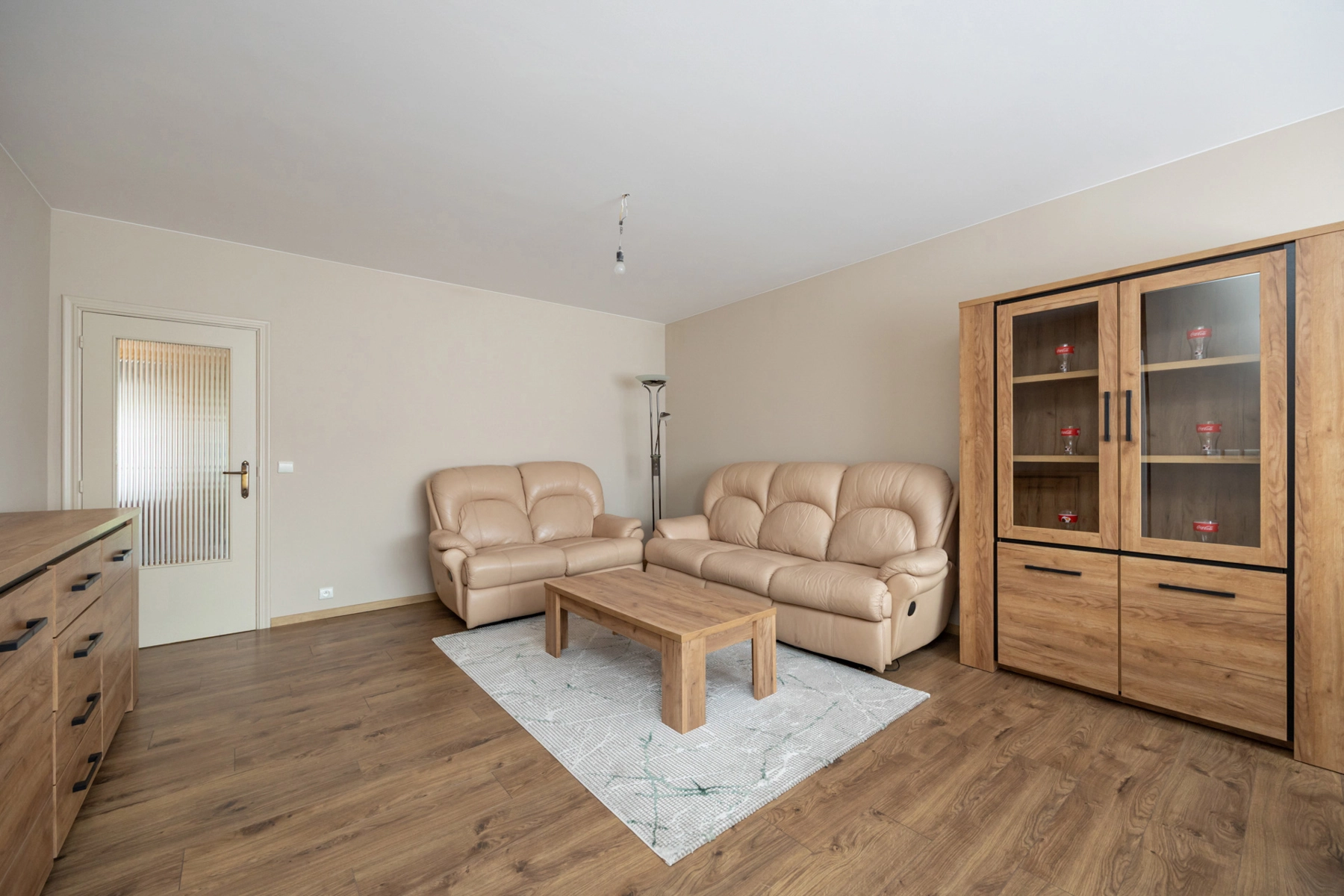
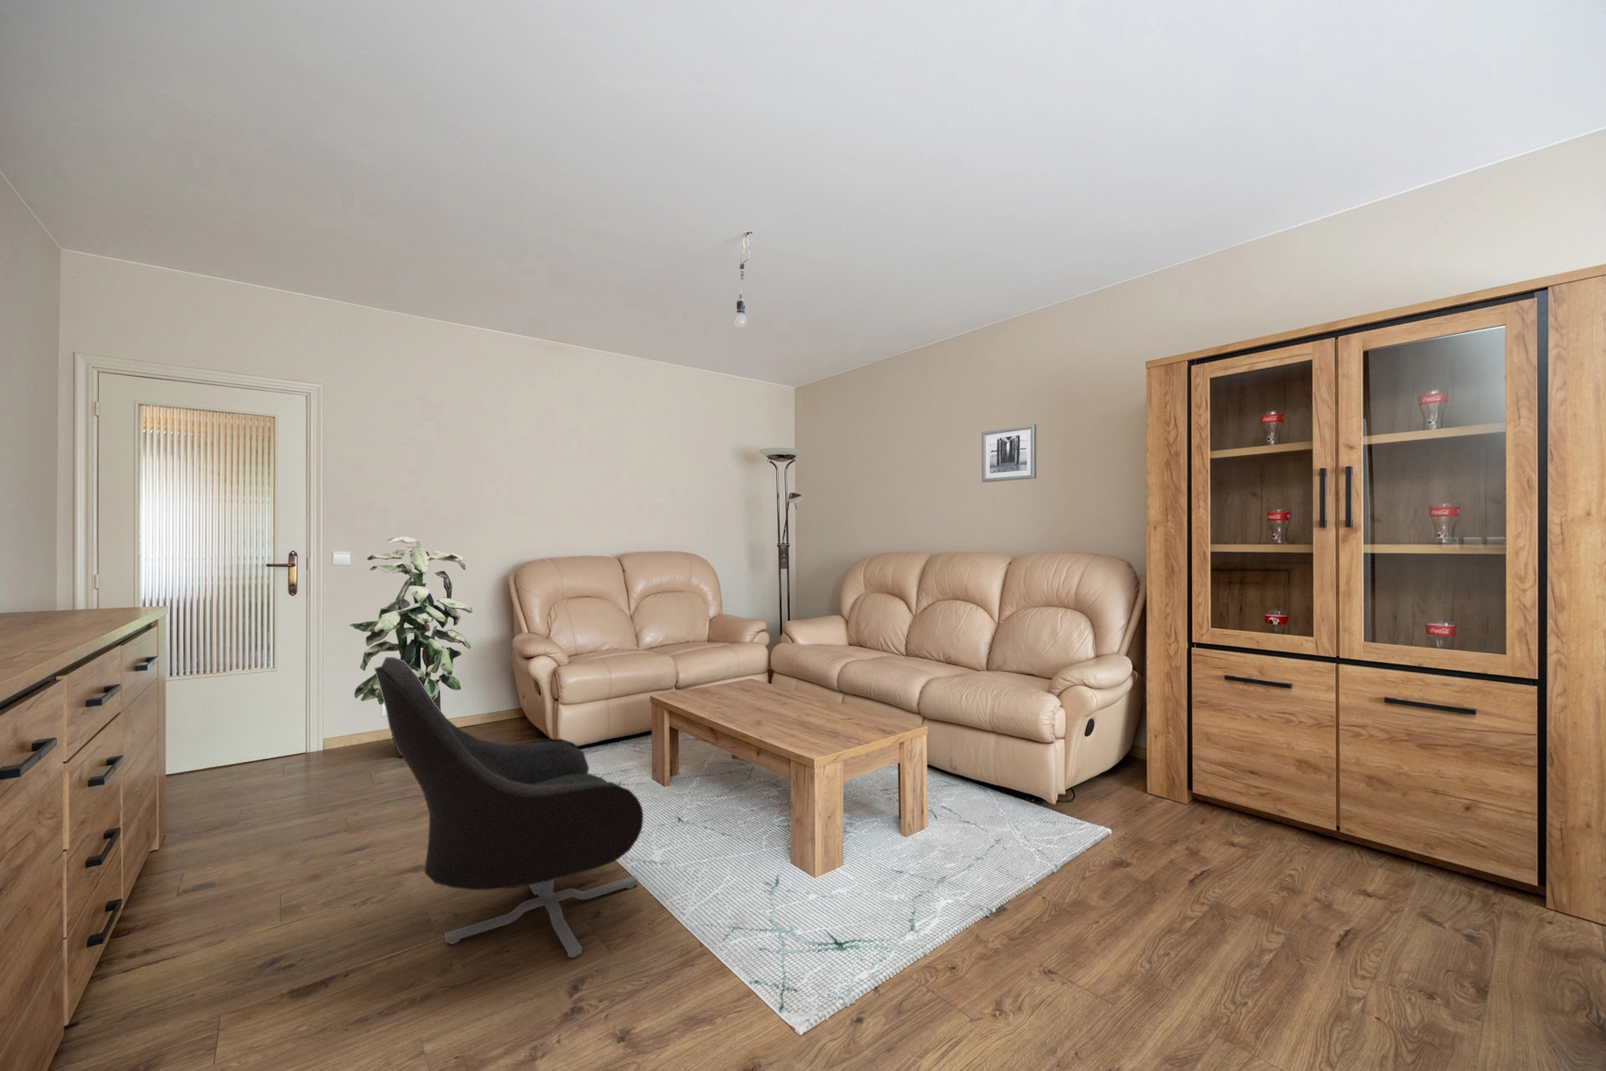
+ armchair [374,656,644,959]
+ wall art [981,423,1037,483]
+ indoor plant [349,537,473,757]
